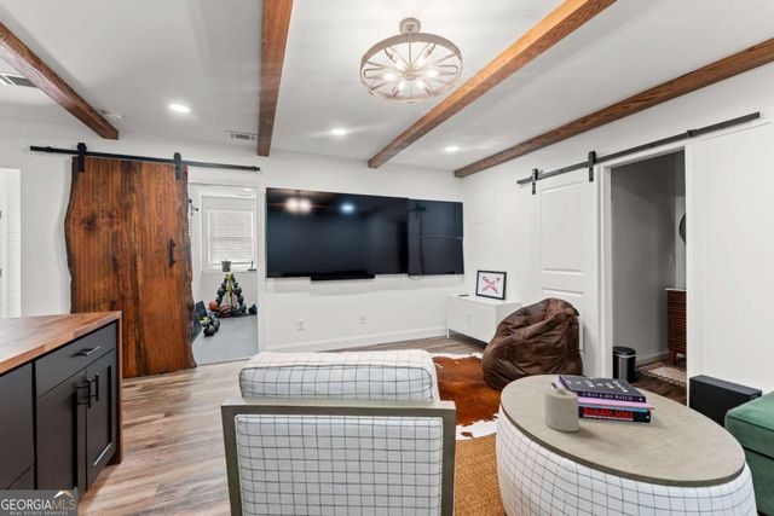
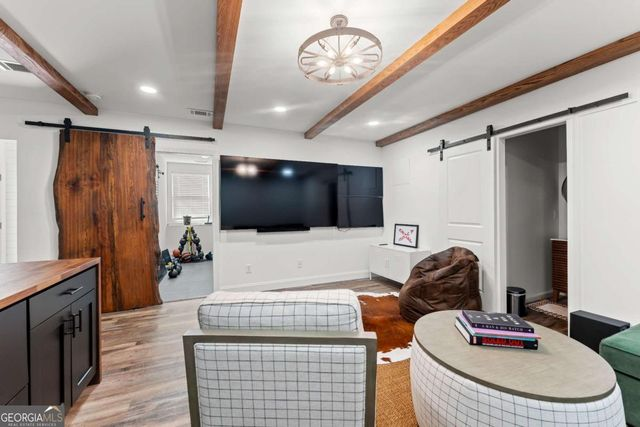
- candle [543,385,580,433]
